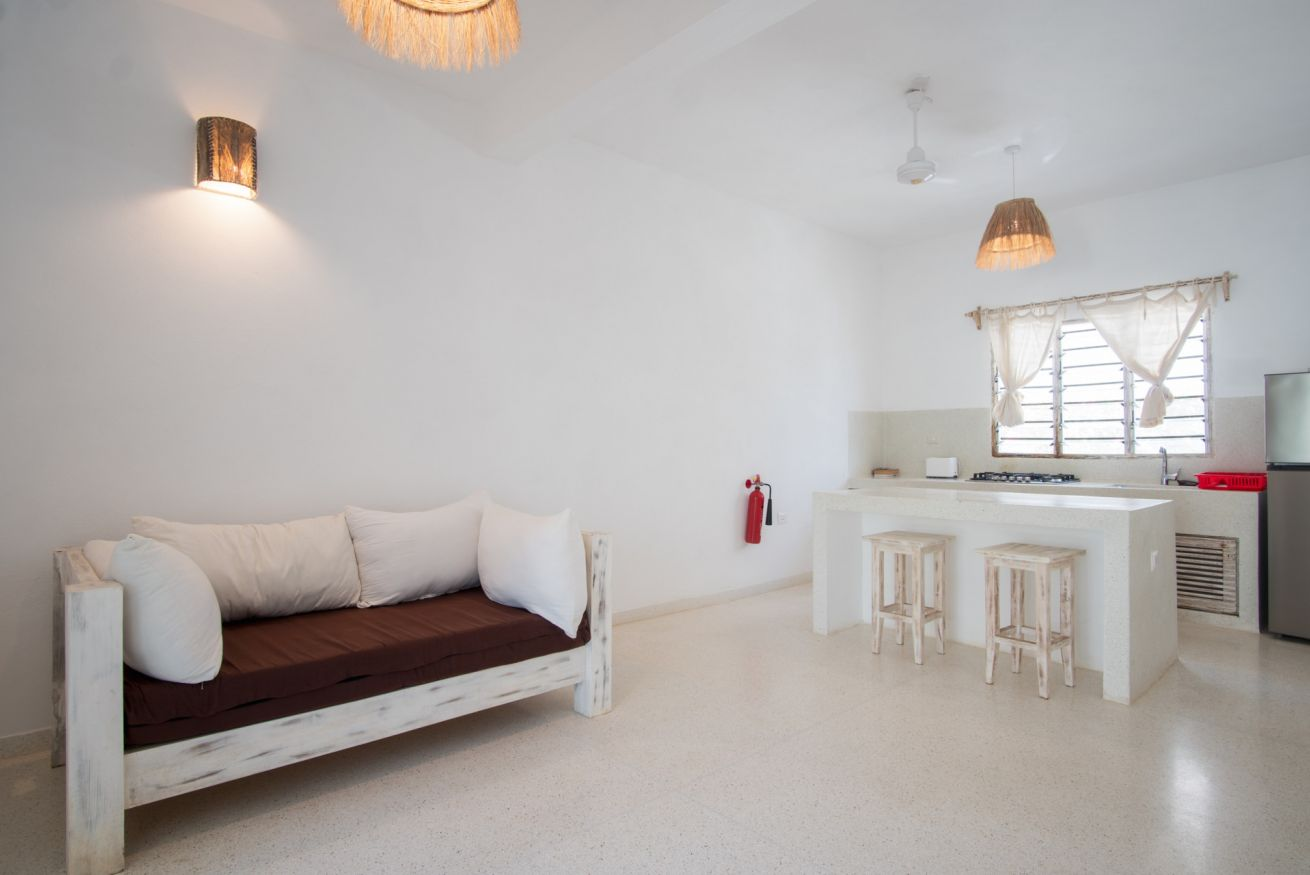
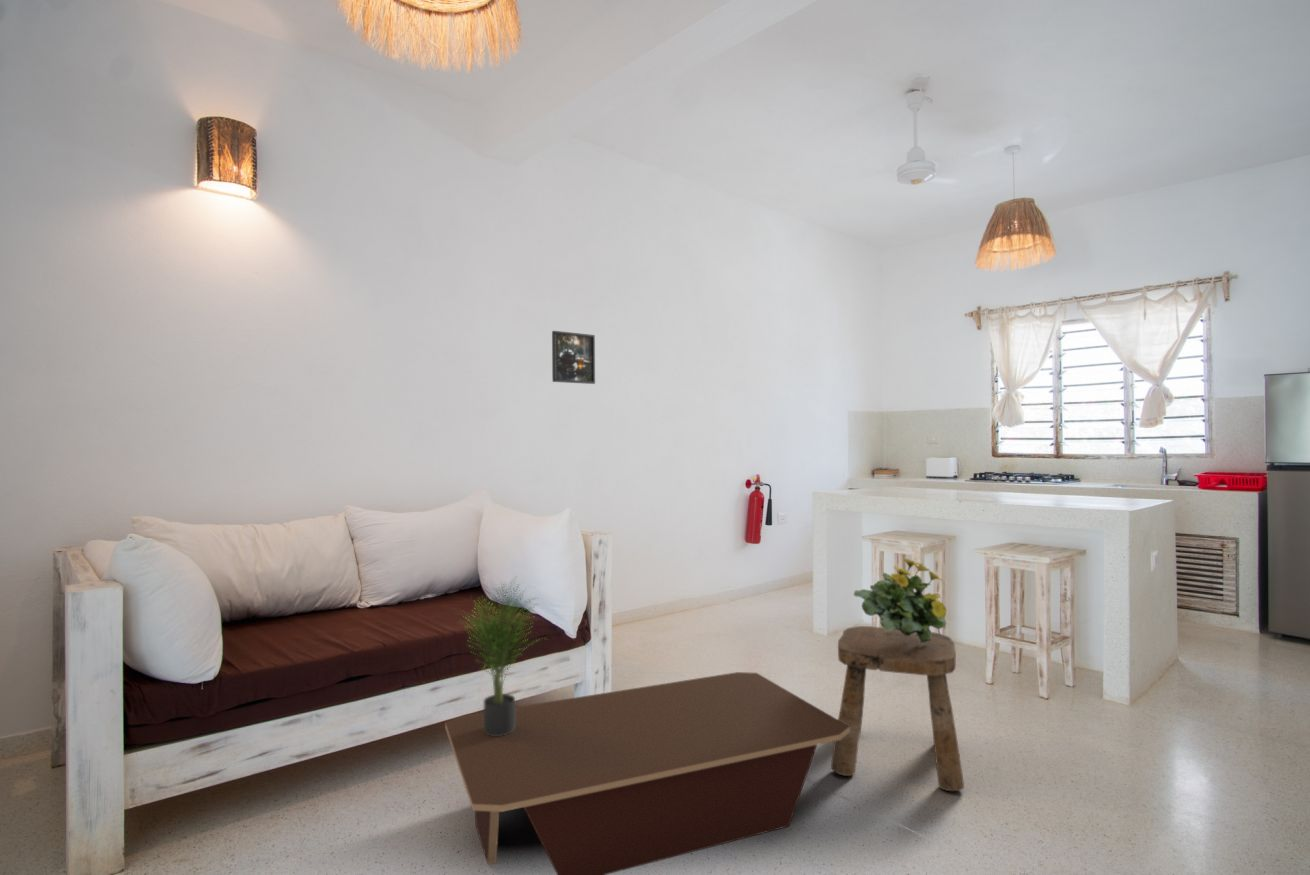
+ flowering plant [852,557,948,644]
+ coffee table [444,671,850,875]
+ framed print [551,330,596,385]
+ potted plant [453,576,548,736]
+ stool [830,625,965,792]
